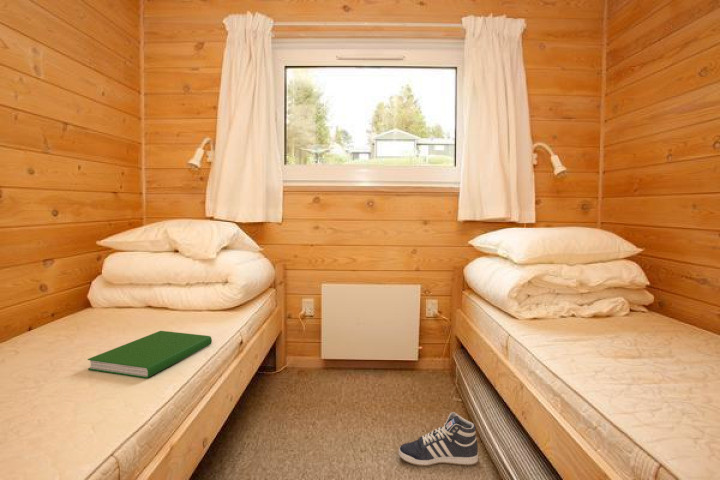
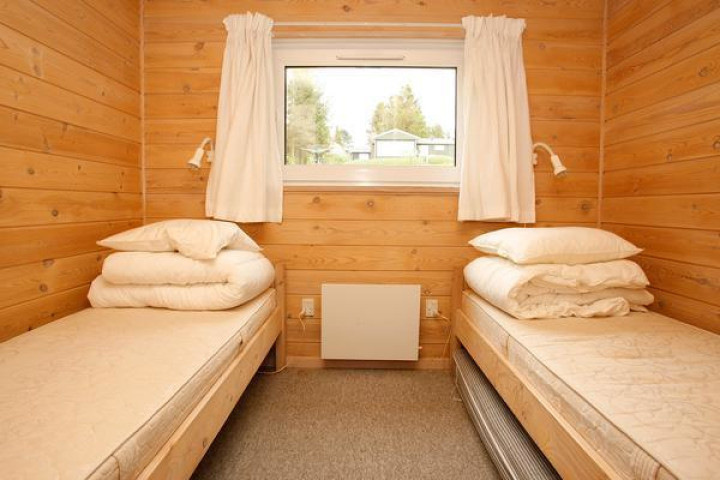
- hardcover book [87,330,213,379]
- sneaker [398,411,479,467]
